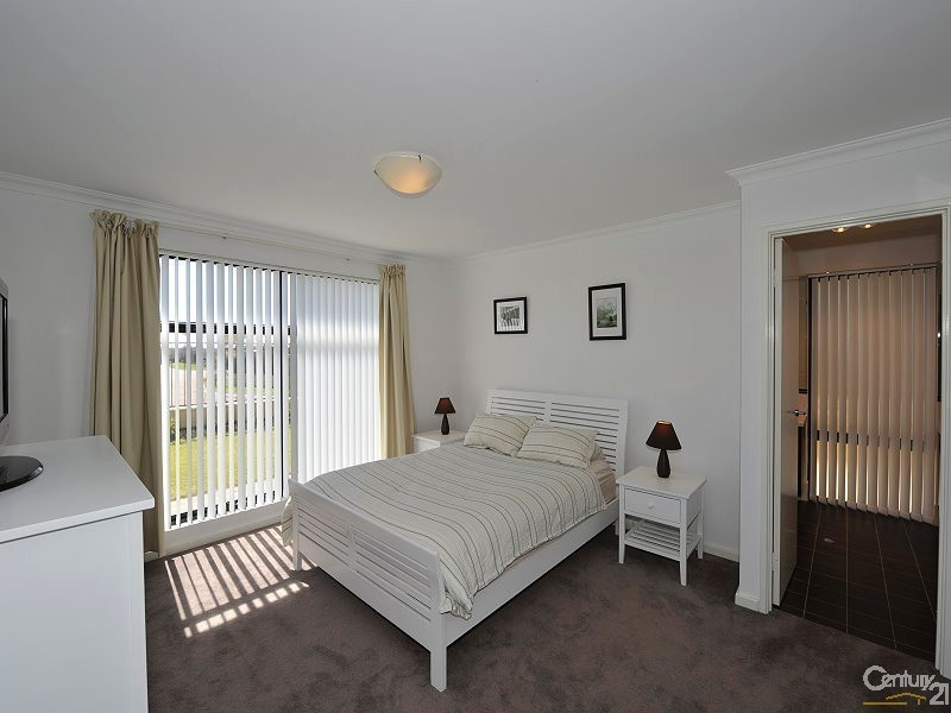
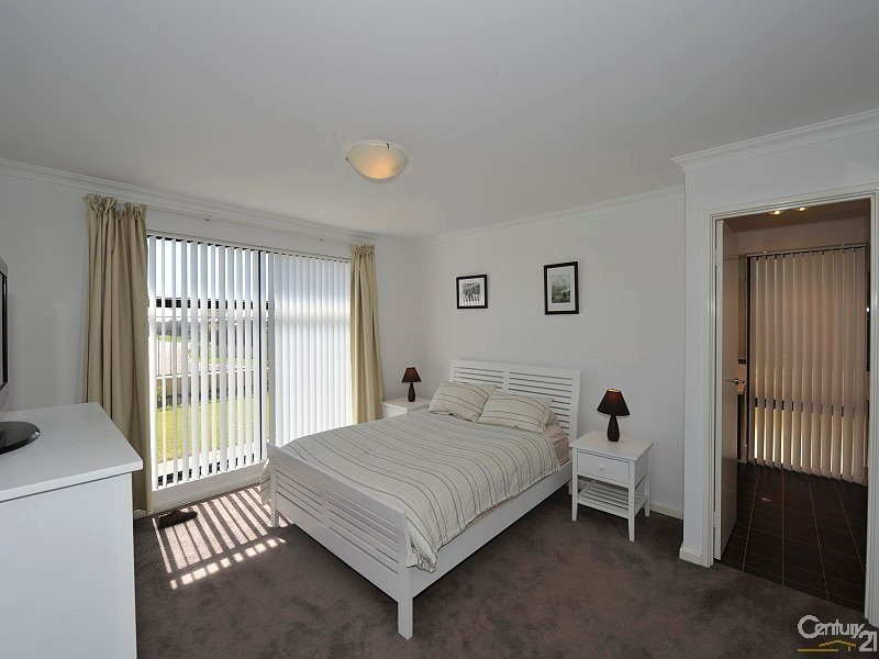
+ shoe [157,509,199,529]
